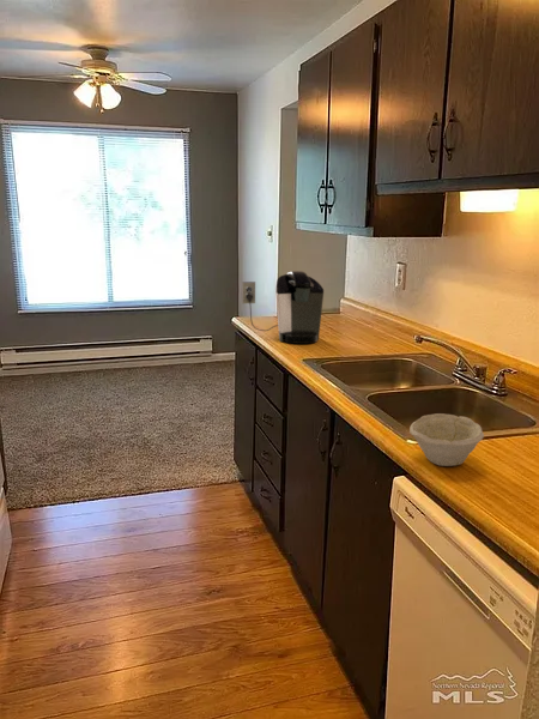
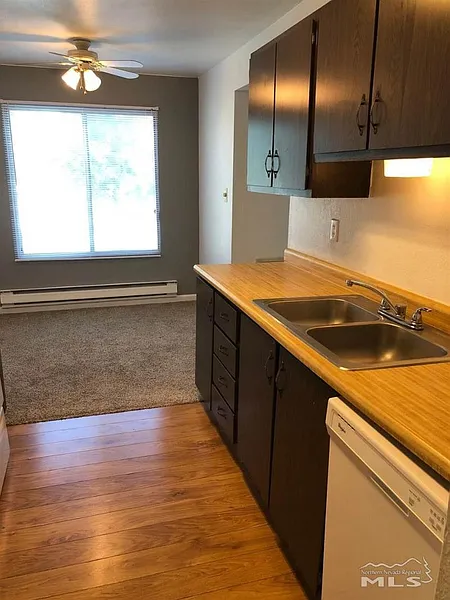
- bowl [408,412,485,467]
- coffee maker [242,270,325,345]
